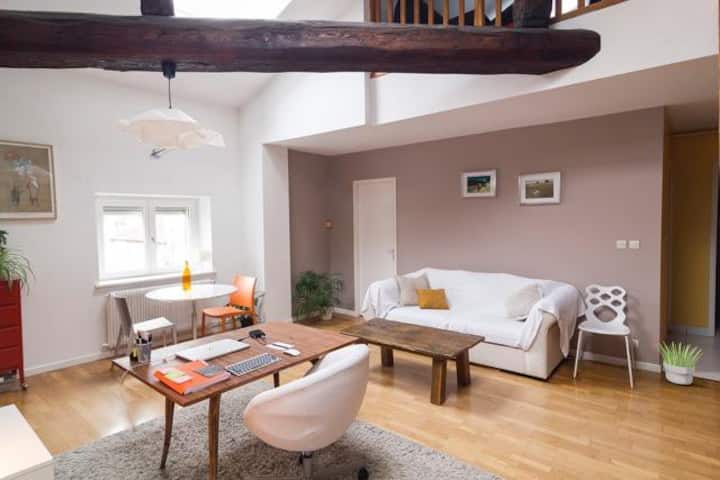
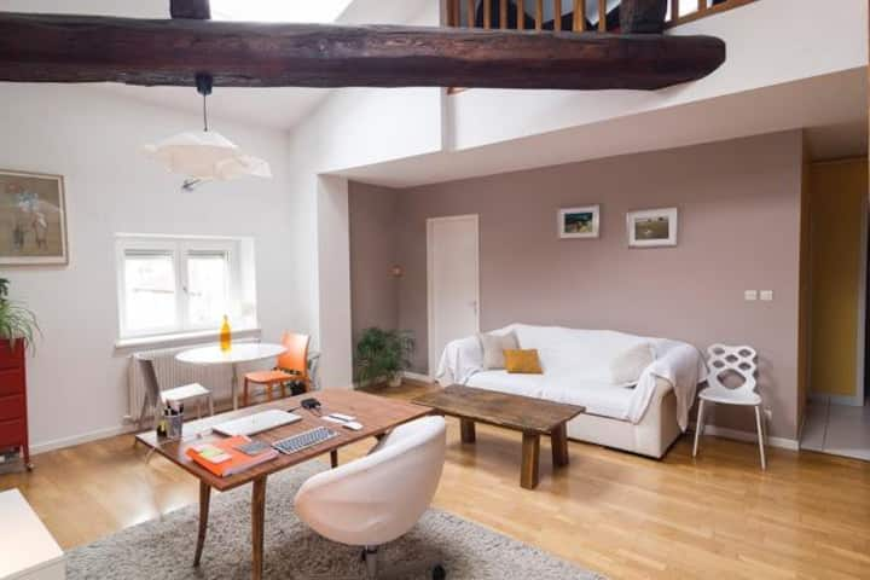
- potted plant [652,342,707,386]
